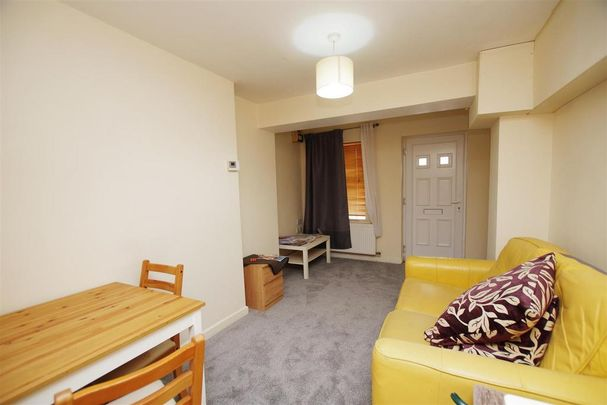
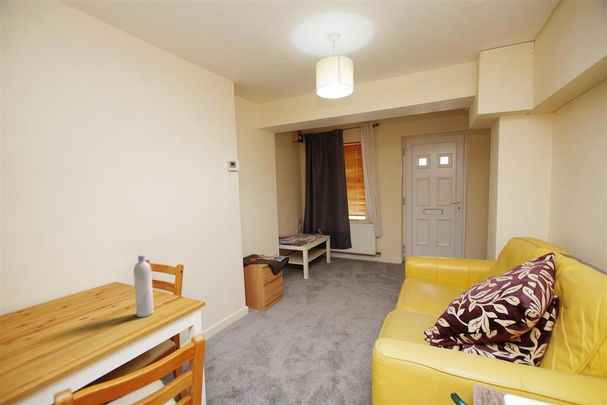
+ bottle [133,254,155,318]
